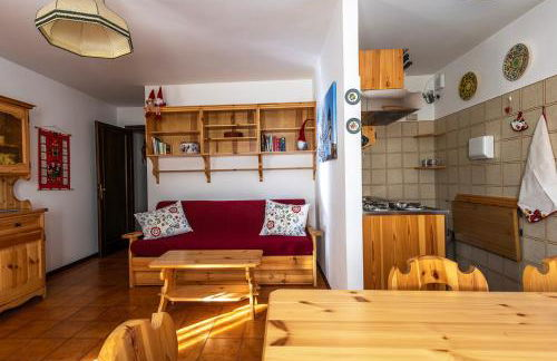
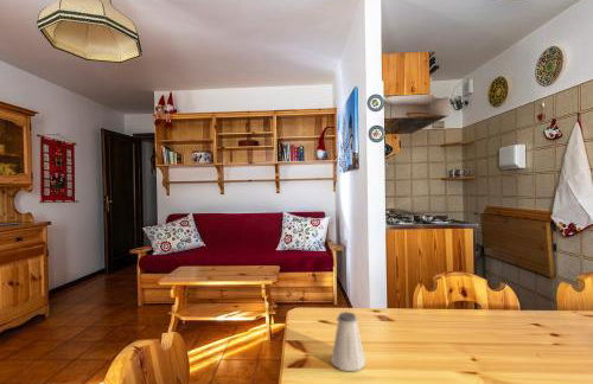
+ saltshaker [330,311,366,372]
